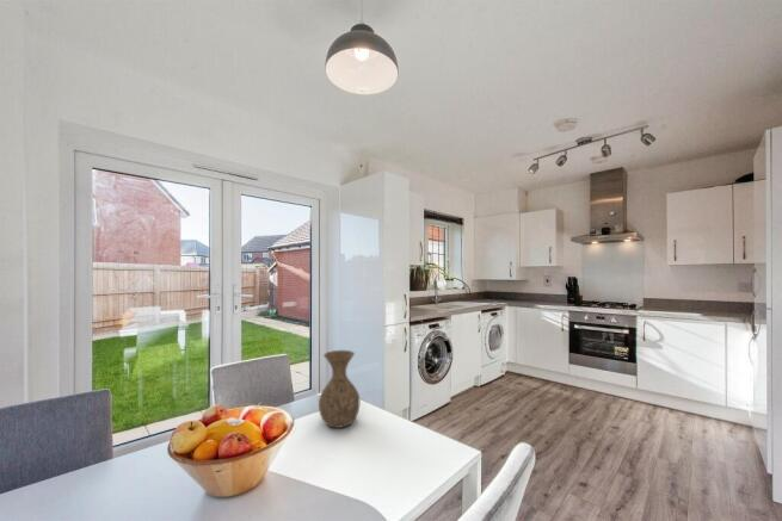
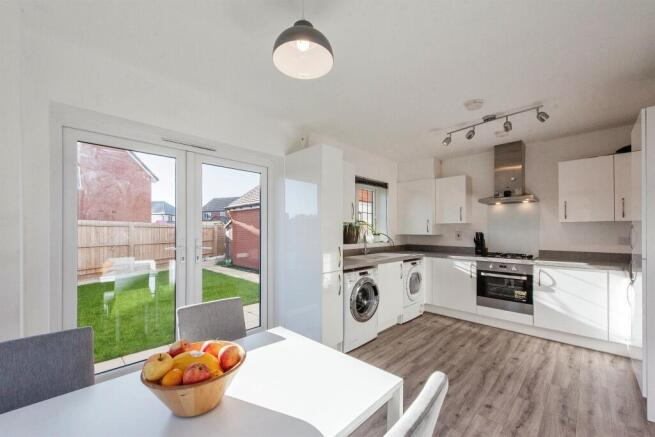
- vase [318,349,361,429]
